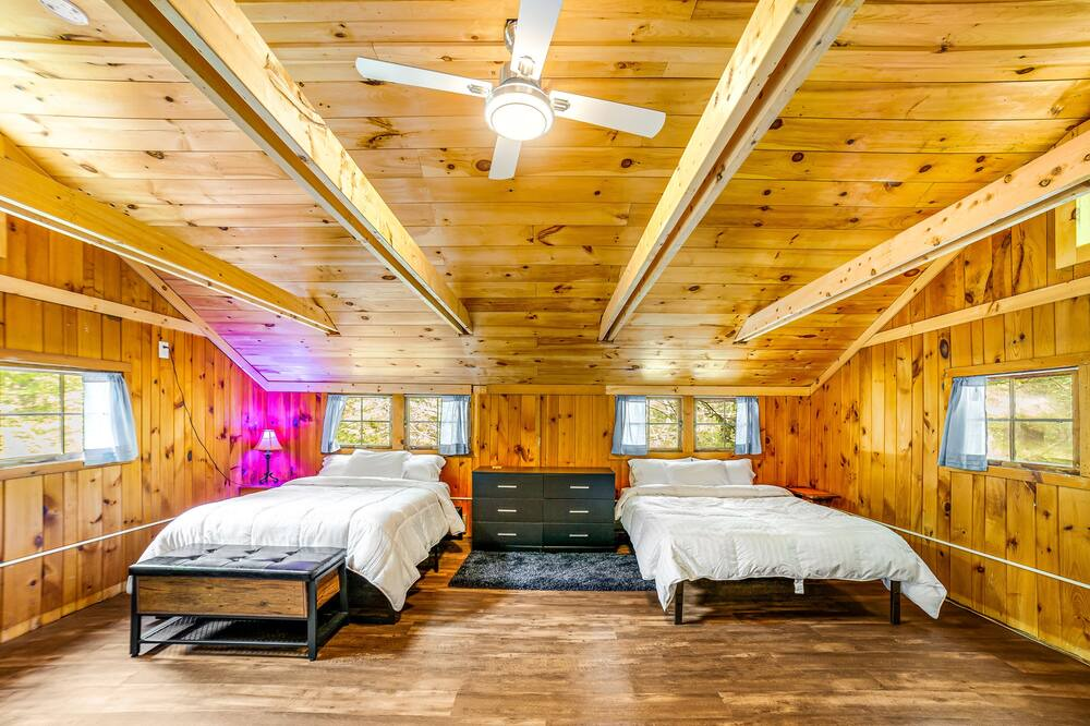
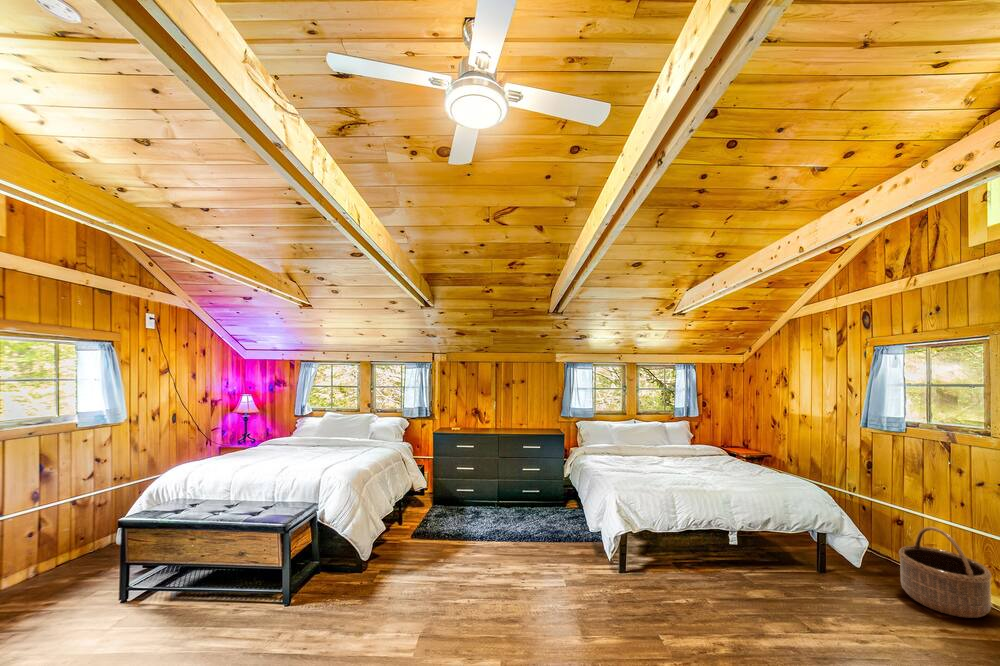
+ basket [898,526,992,619]
